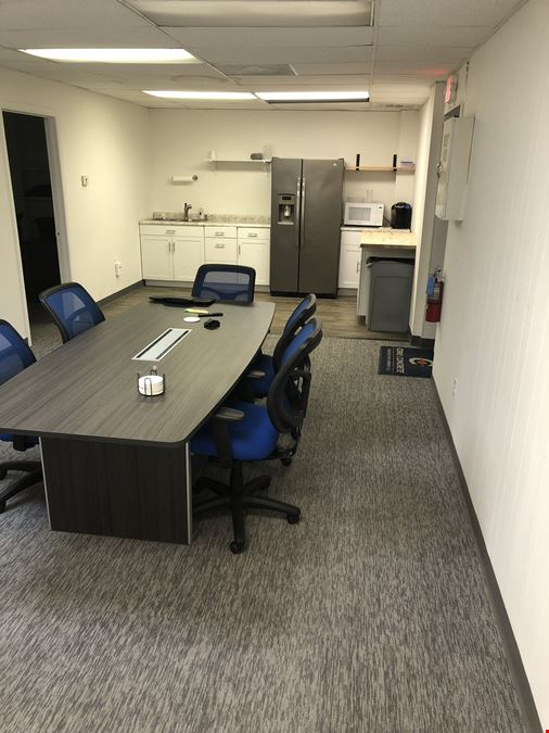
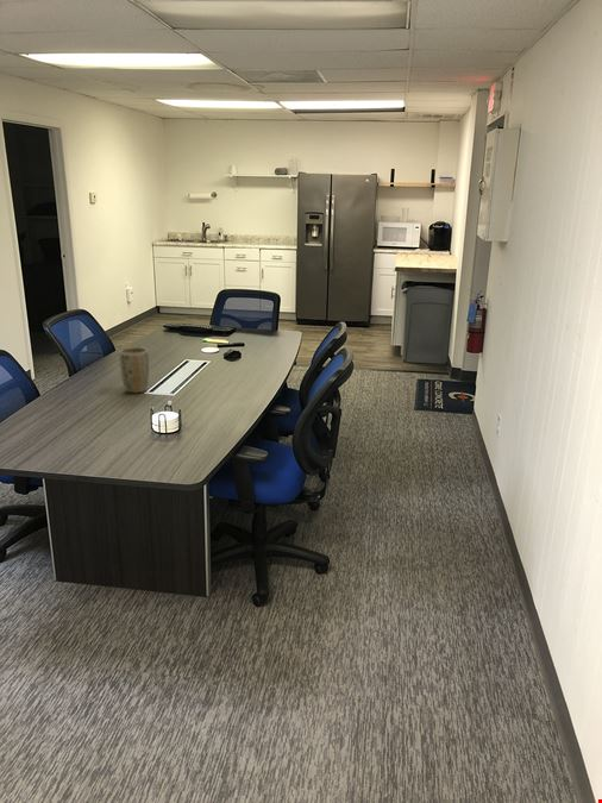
+ plant pot [119,346,150,394]
